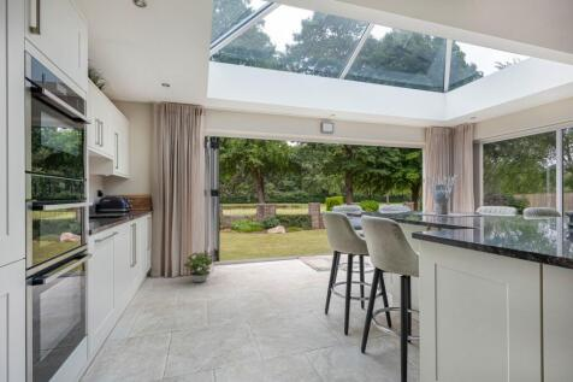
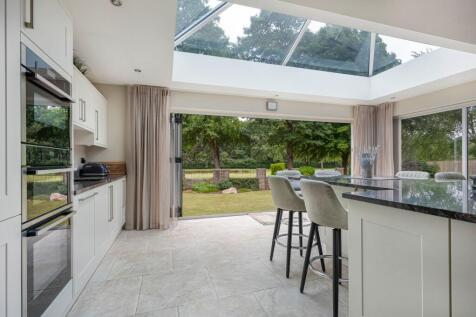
- potted plant [183,251,214,283]
